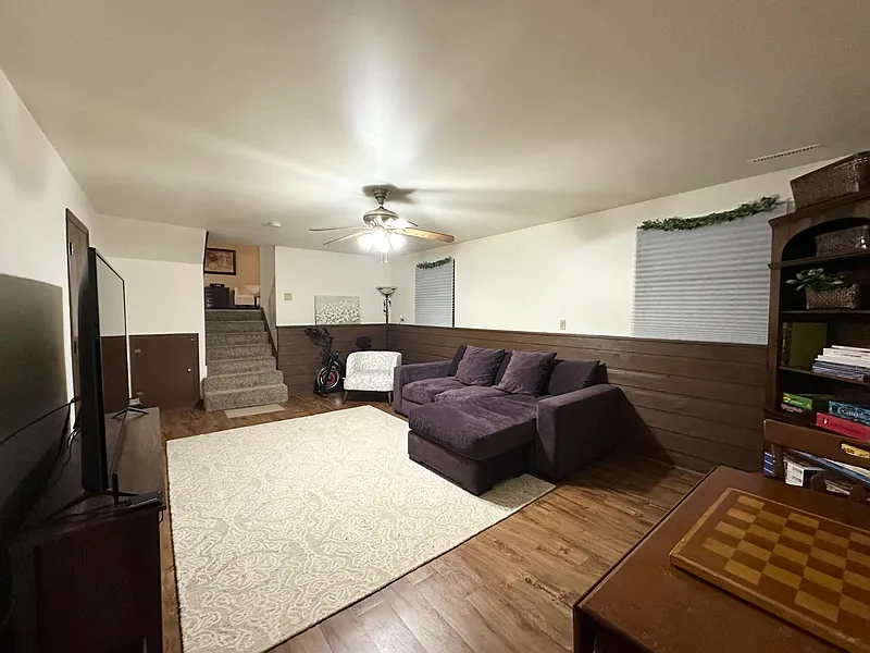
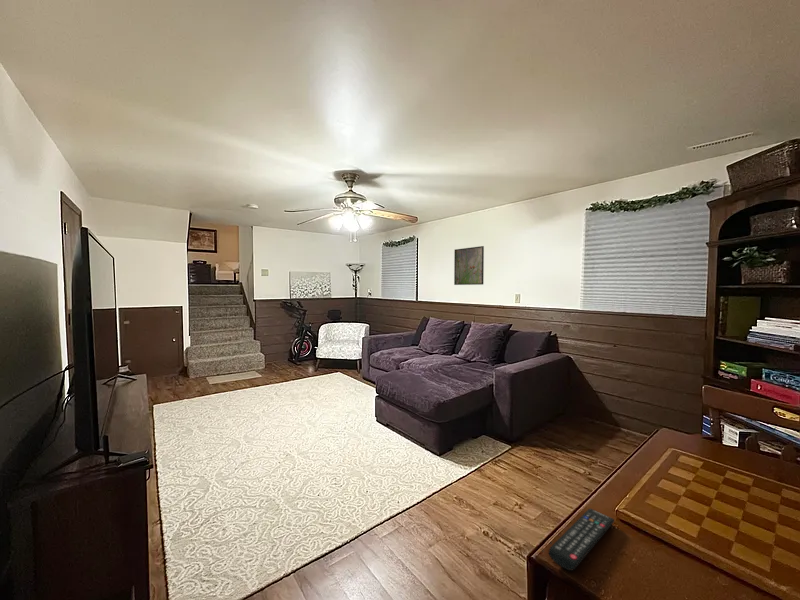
+ remote control [547,507,616,572]
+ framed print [453,245,485,286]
